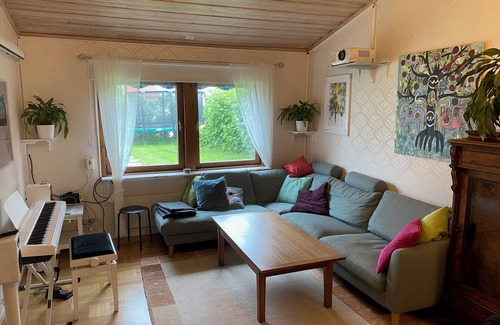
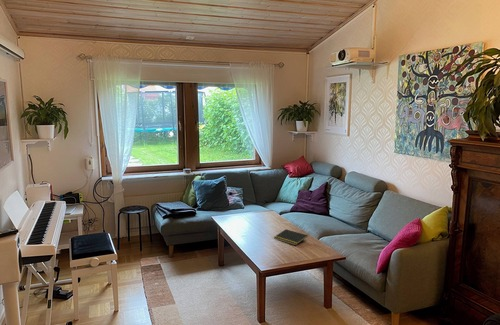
+ notepad [273,228,309,246]
